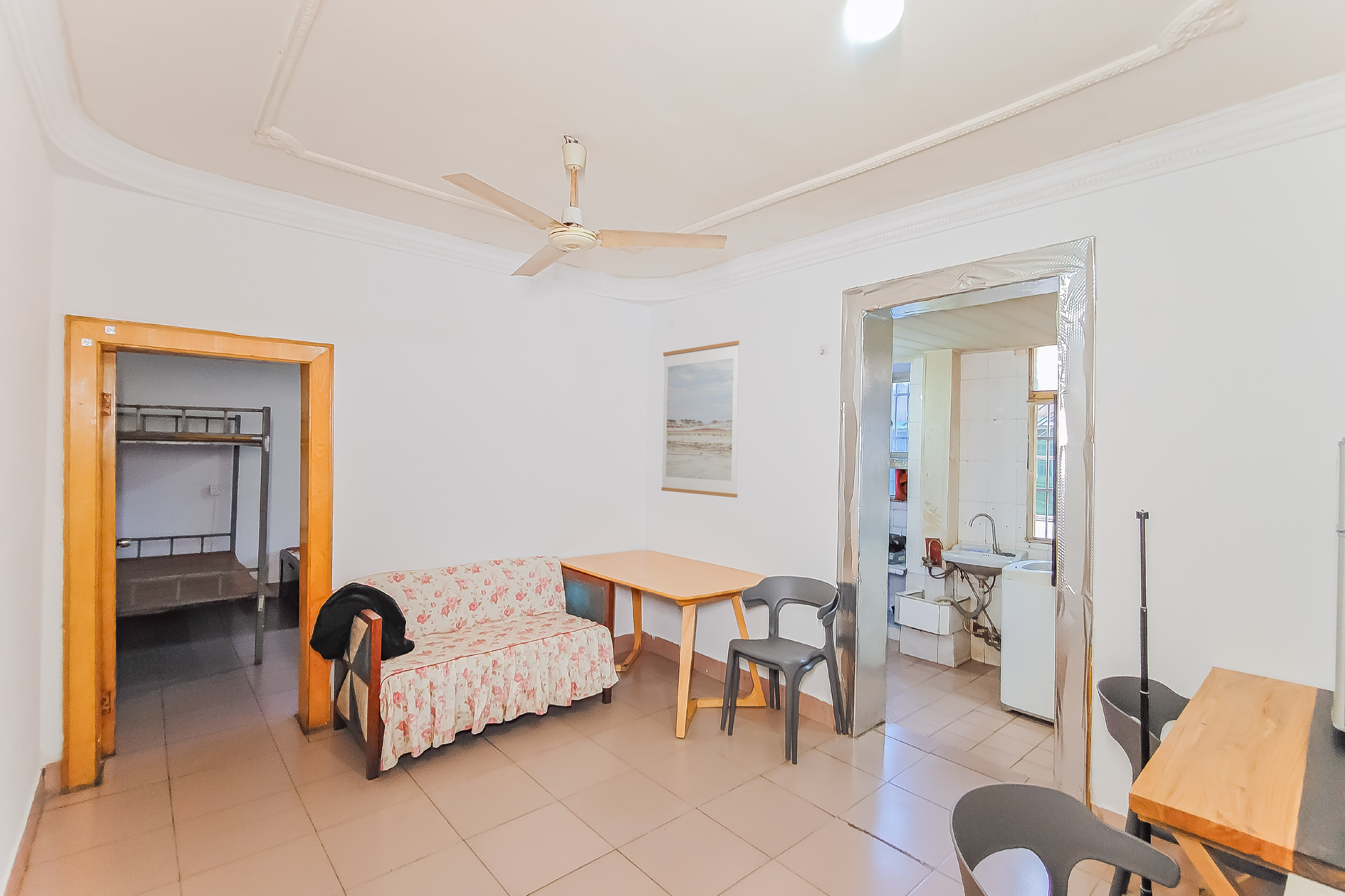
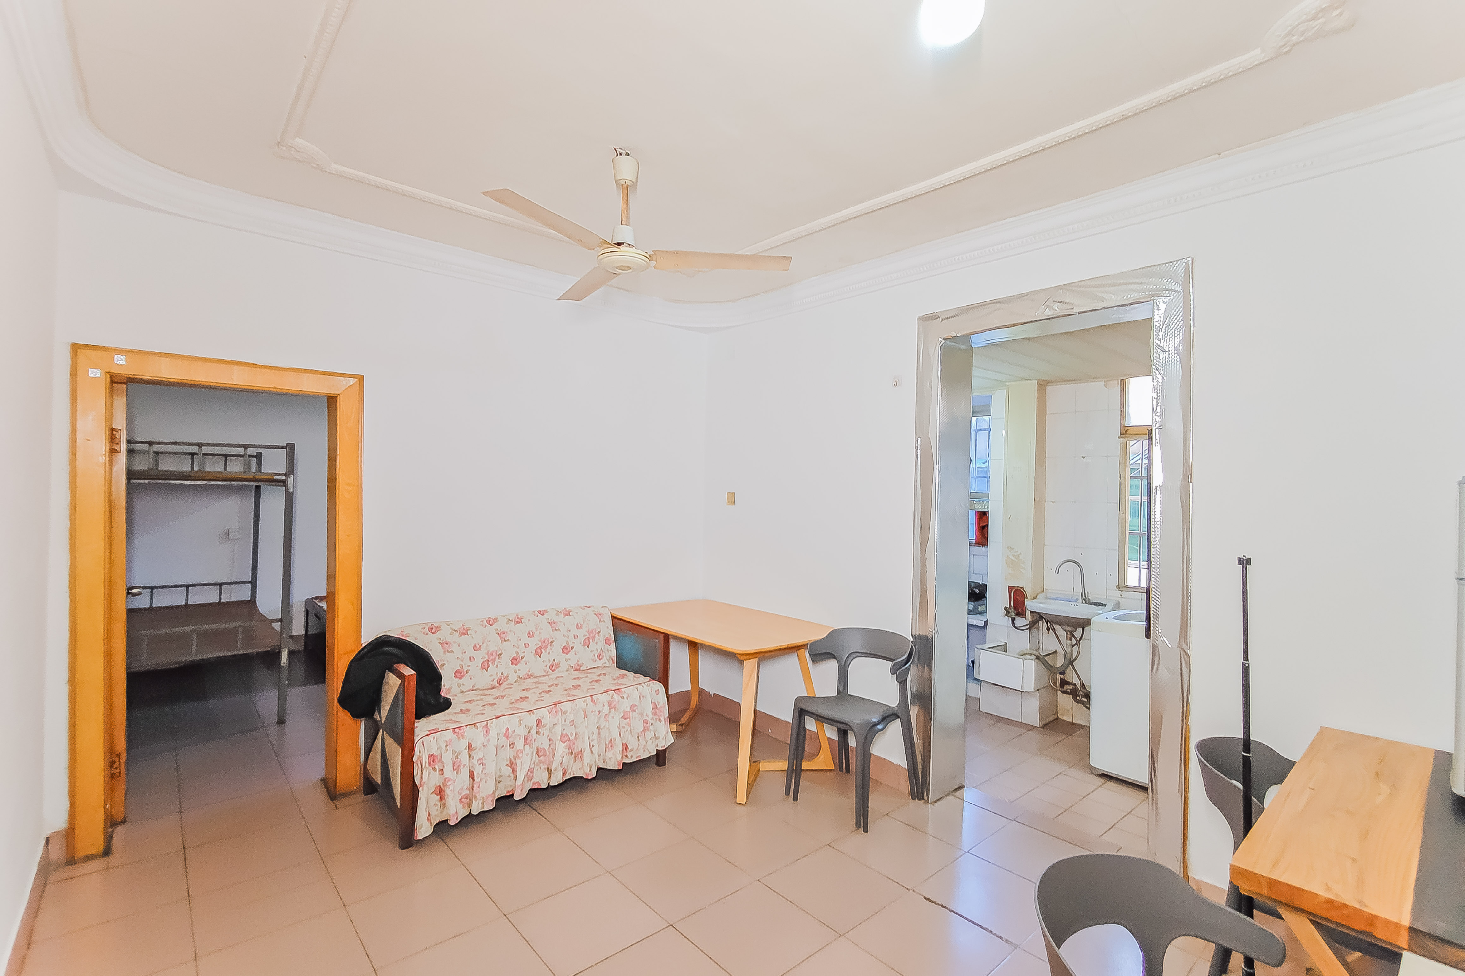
- wall art [661,340,740,498]
